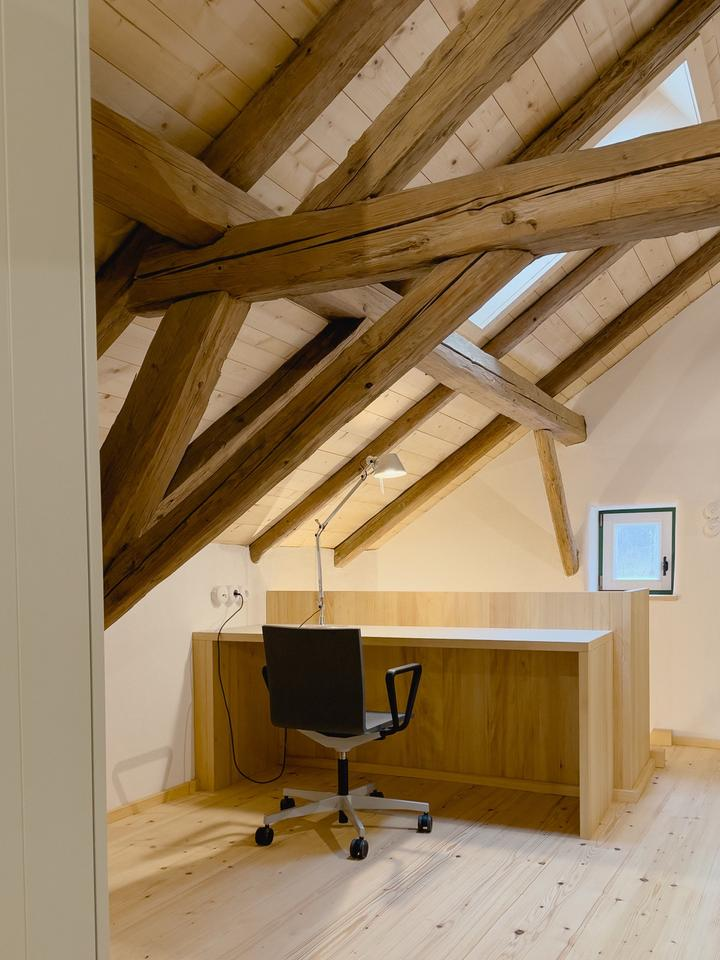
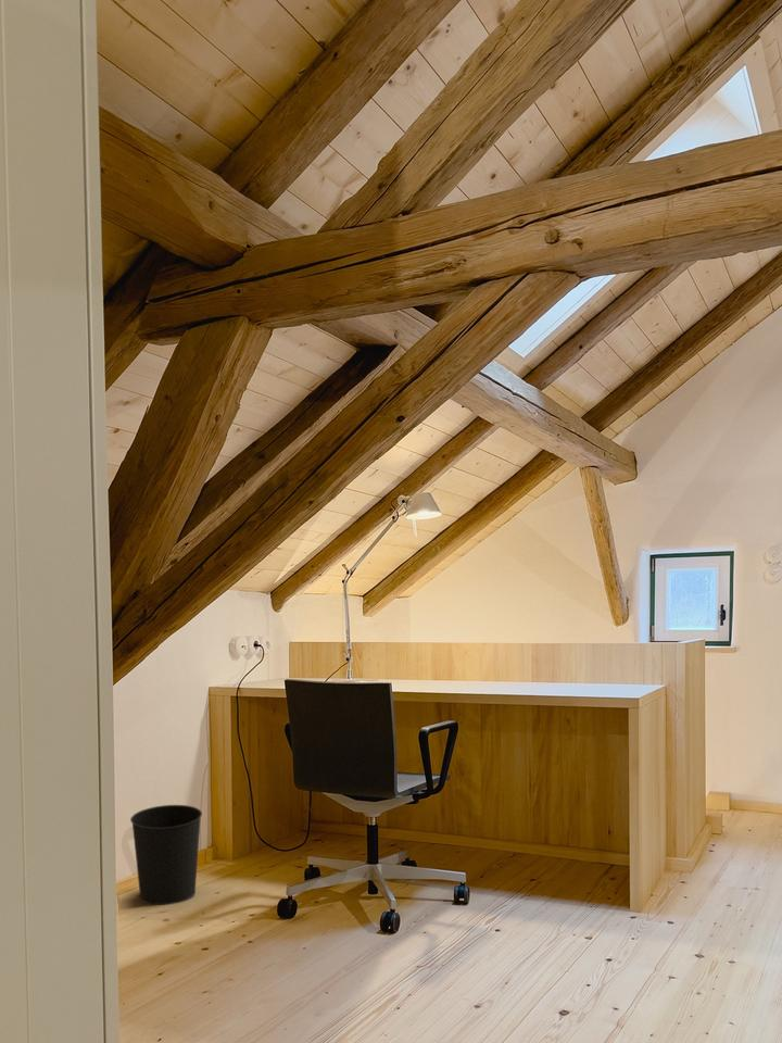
+ wastebasket [129,804,203,906]
